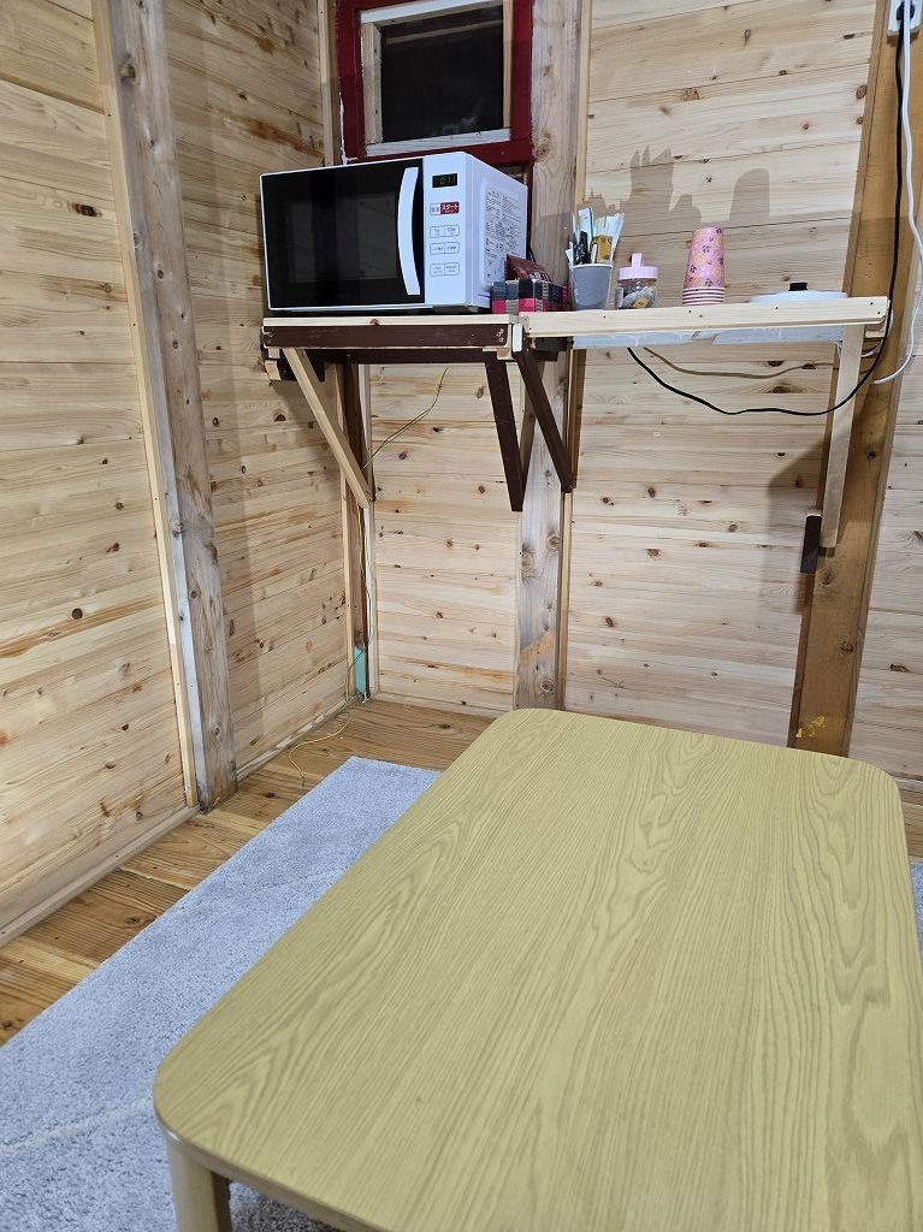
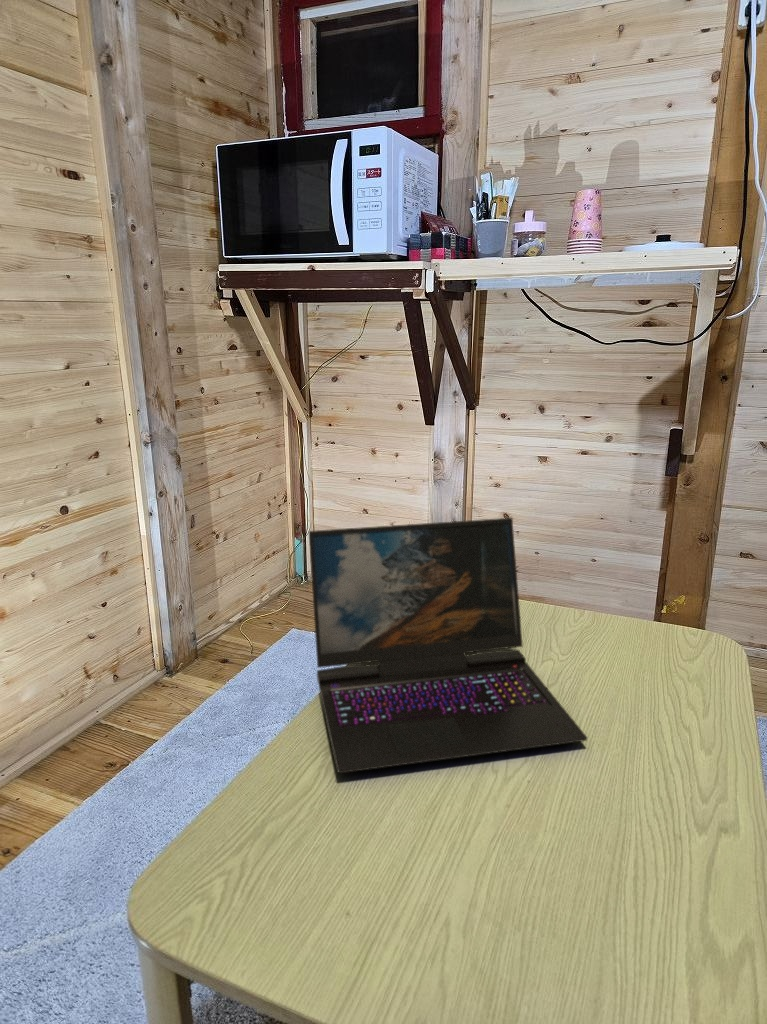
+ laptop [308,517,589,774]
